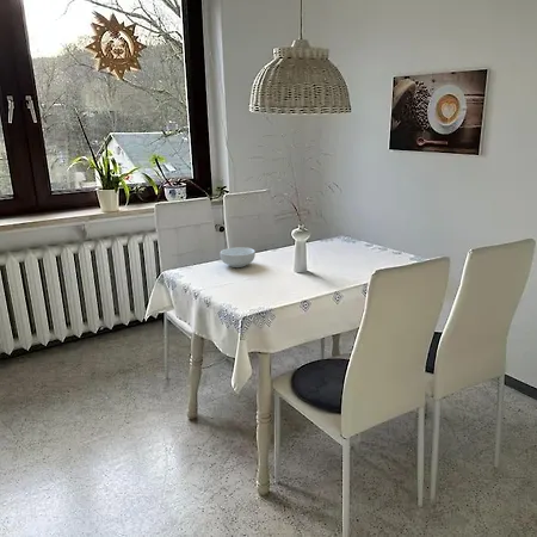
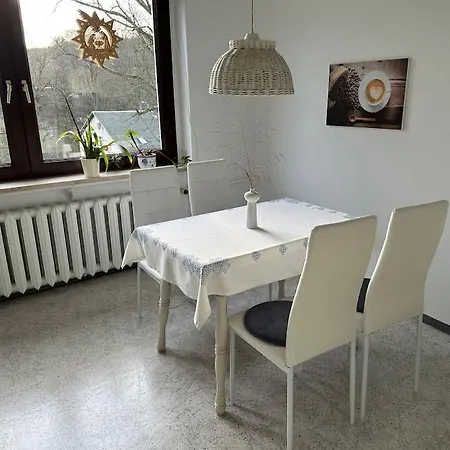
- cereal bowl [218,246,257,268]
